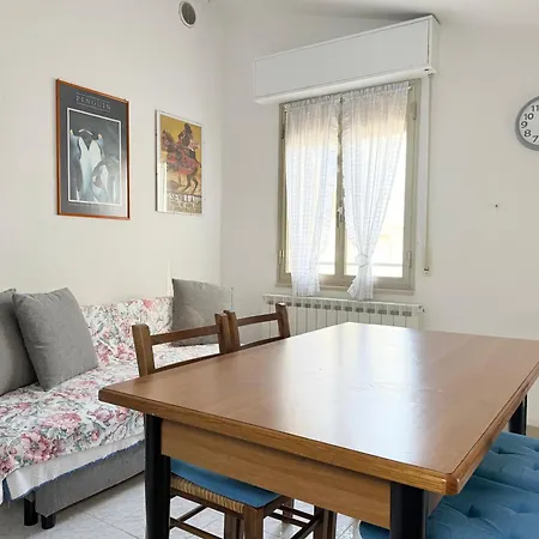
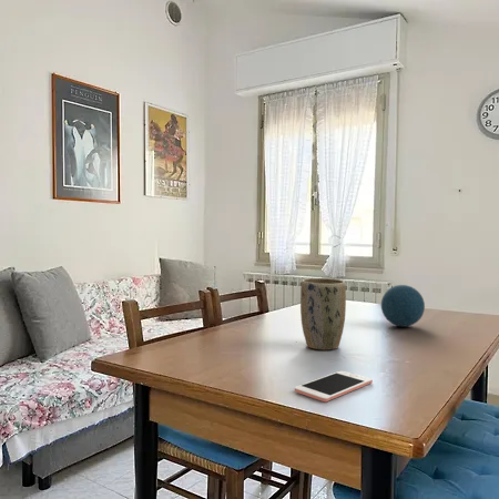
+ plant pot [299,277,347,352]
+ decorative orb [380,284,426,328]
+ cell phone [294,370,374,403]
